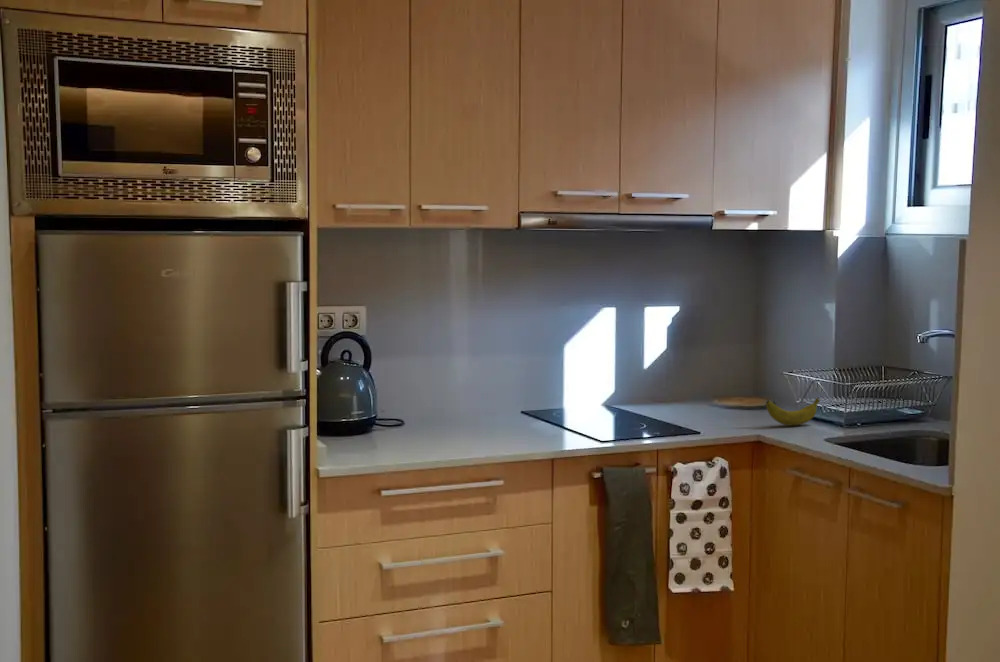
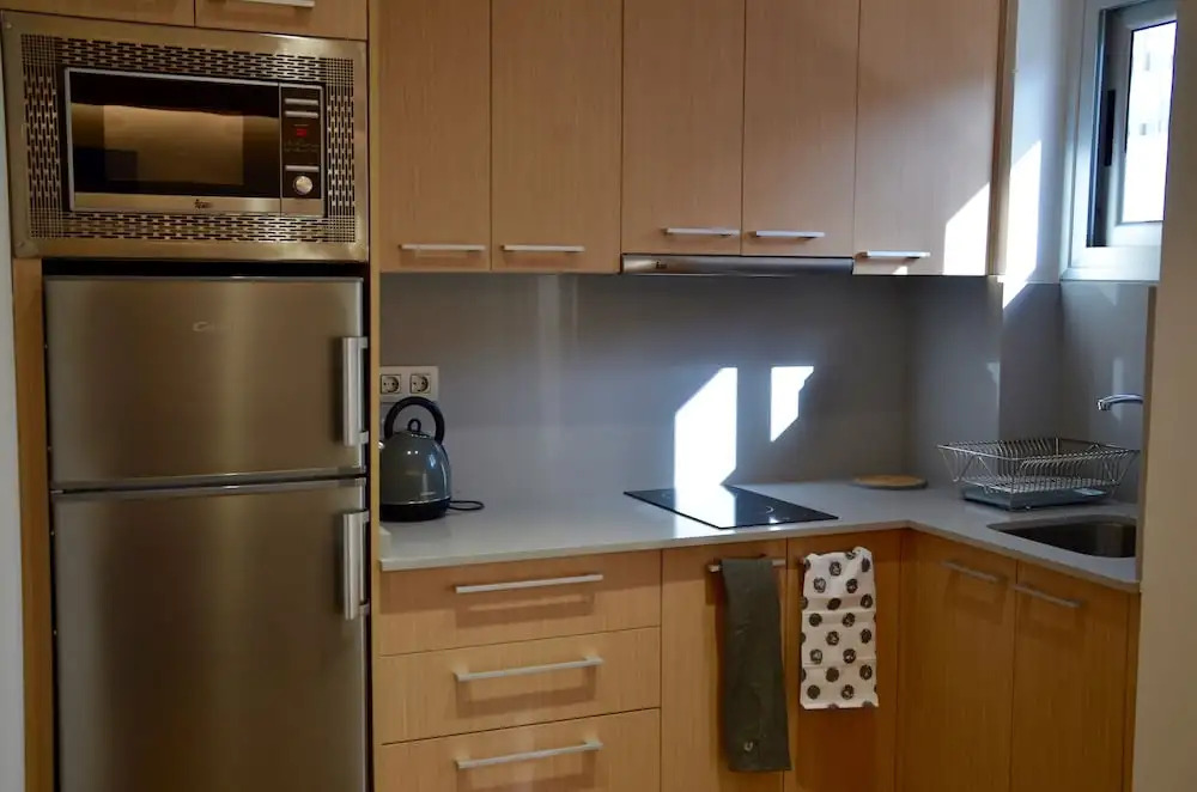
- banana [765,397,821,427]
